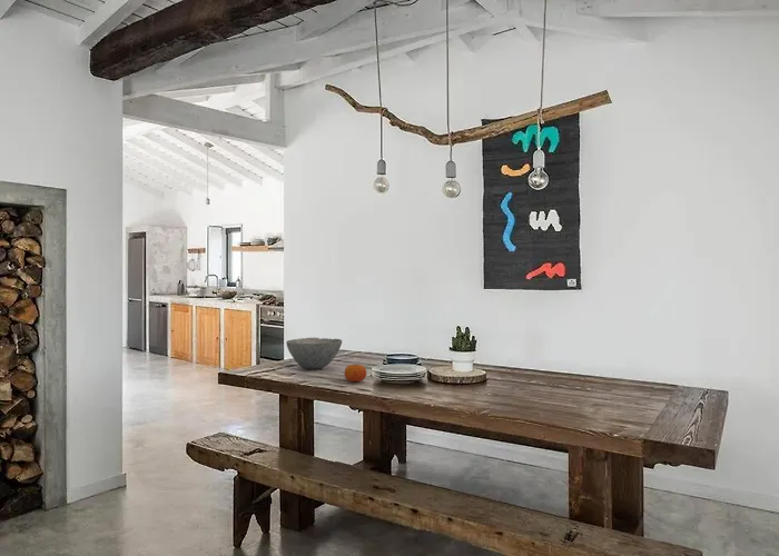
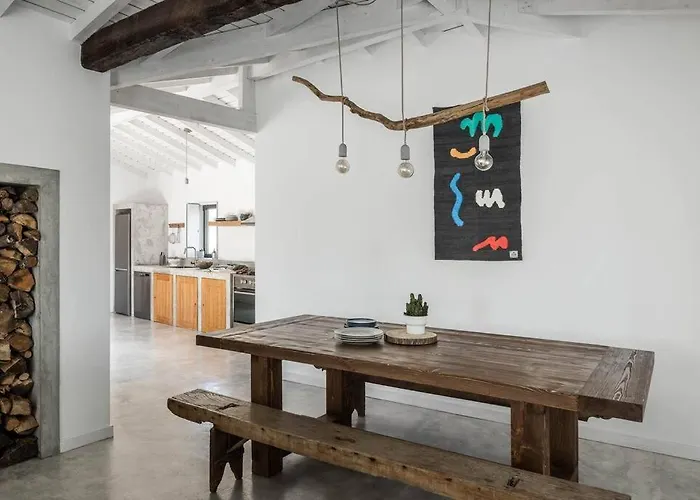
- fruit [344,363,367,383]
- bowl [285,337,343,370]
